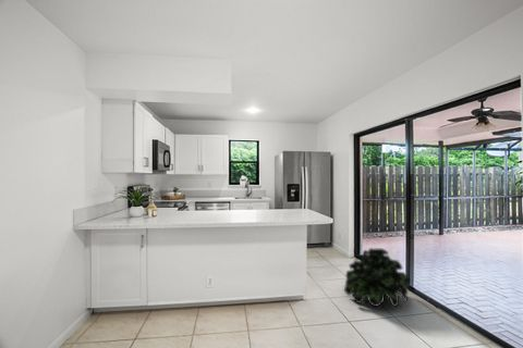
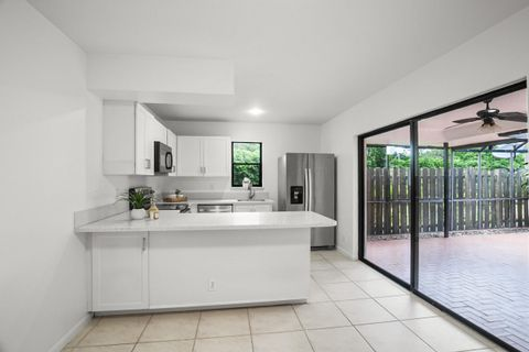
- potted plant [343,247,416,309]
